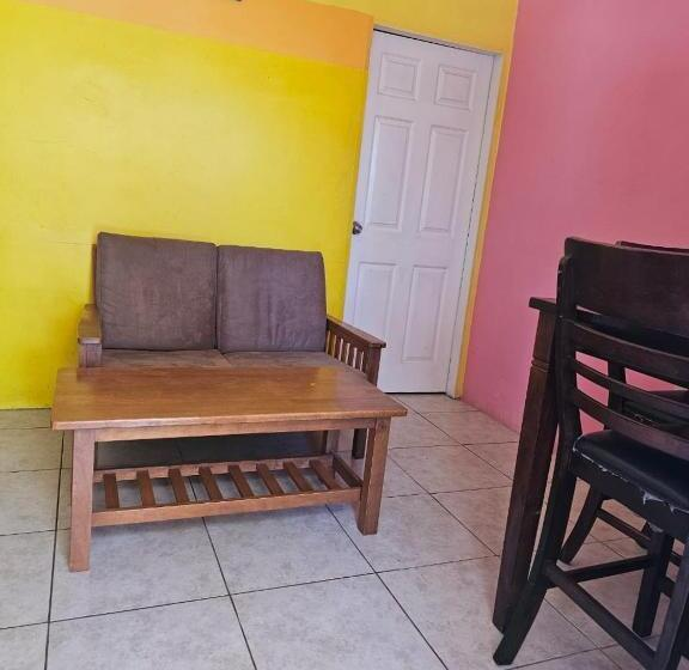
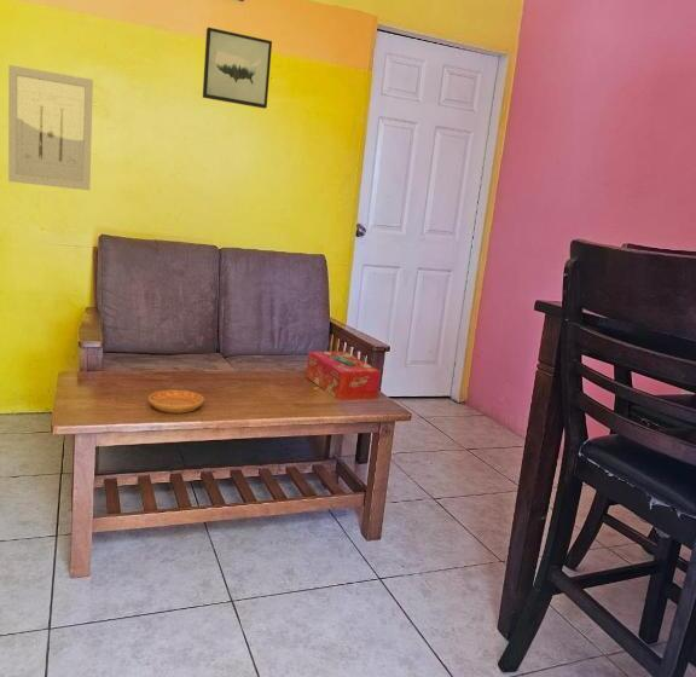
+ saucer [147,389,205,415]
+ tissue box [304,349,382,401]
+ wall art [202,27,273,110]
+ wall art [7,64,94,191]
